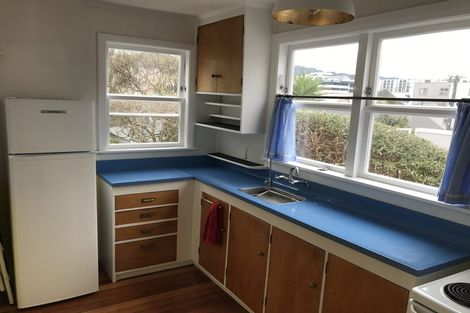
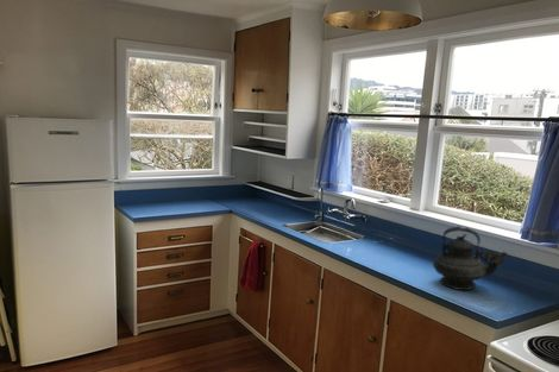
+ teapot [432,225,509,291]
